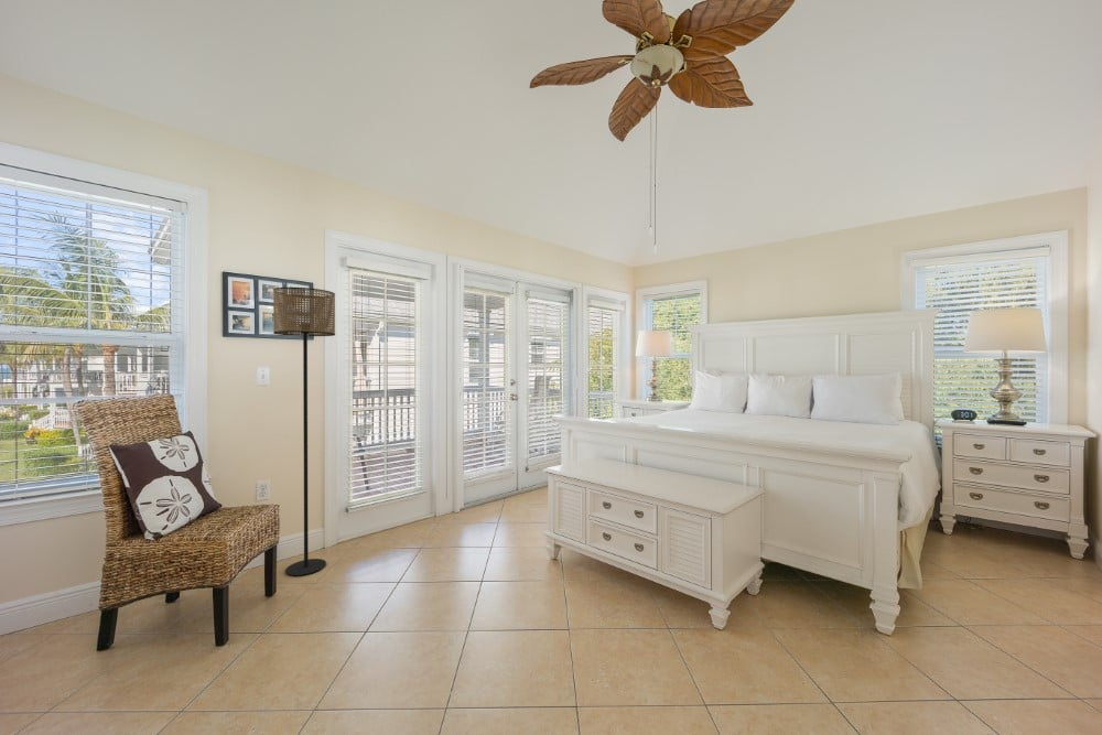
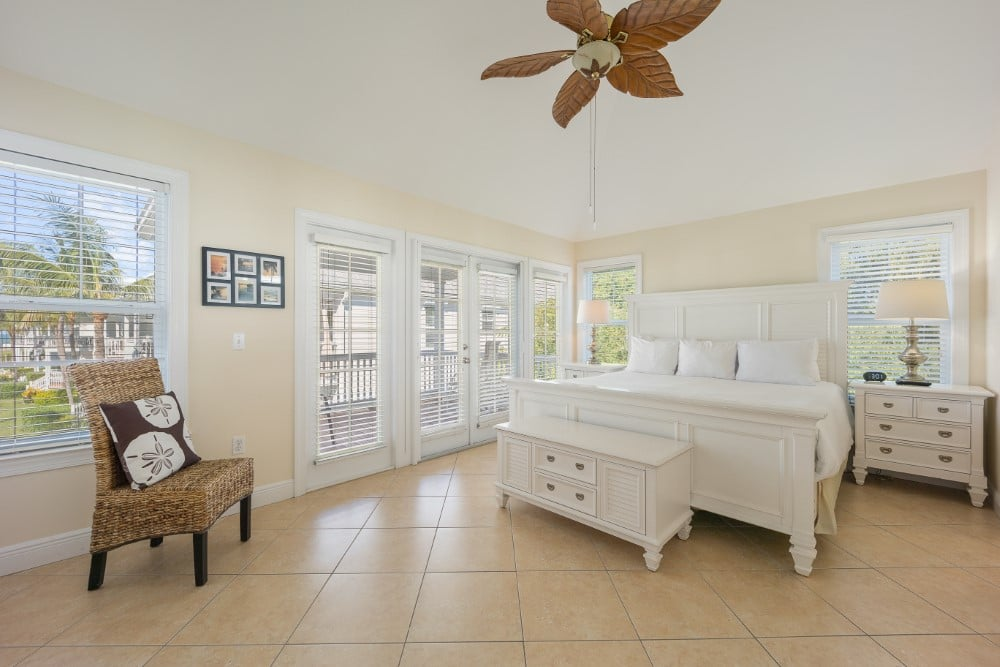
- floor lamp [272,287,336,577]
